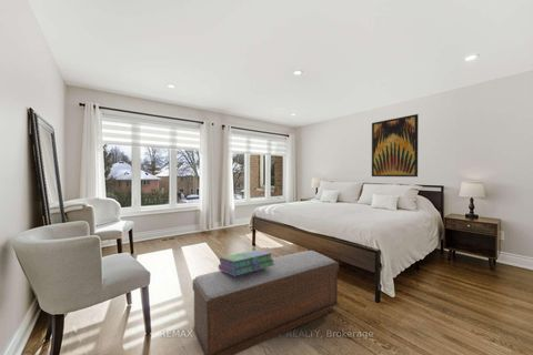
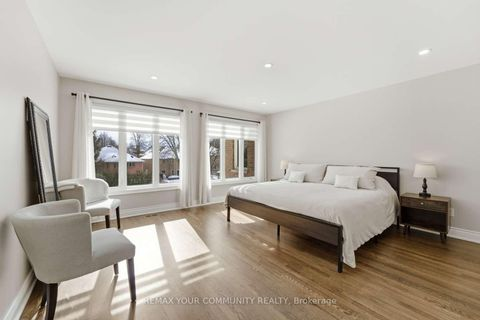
- wall art [371,113,420,178]
- stack of books [218,248,275,276]
- bench [192,250,340,355]
